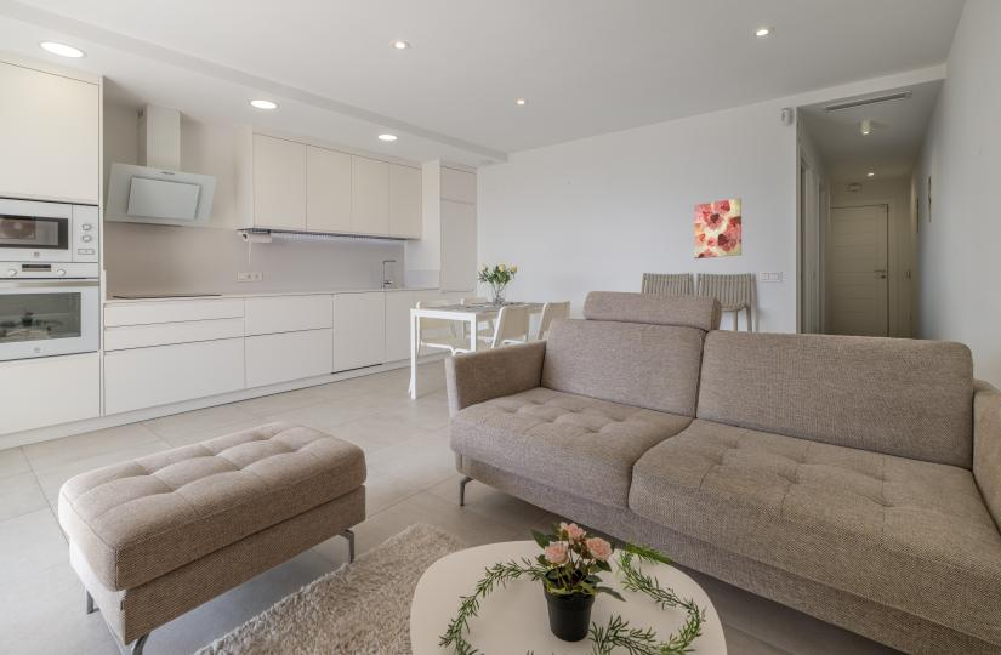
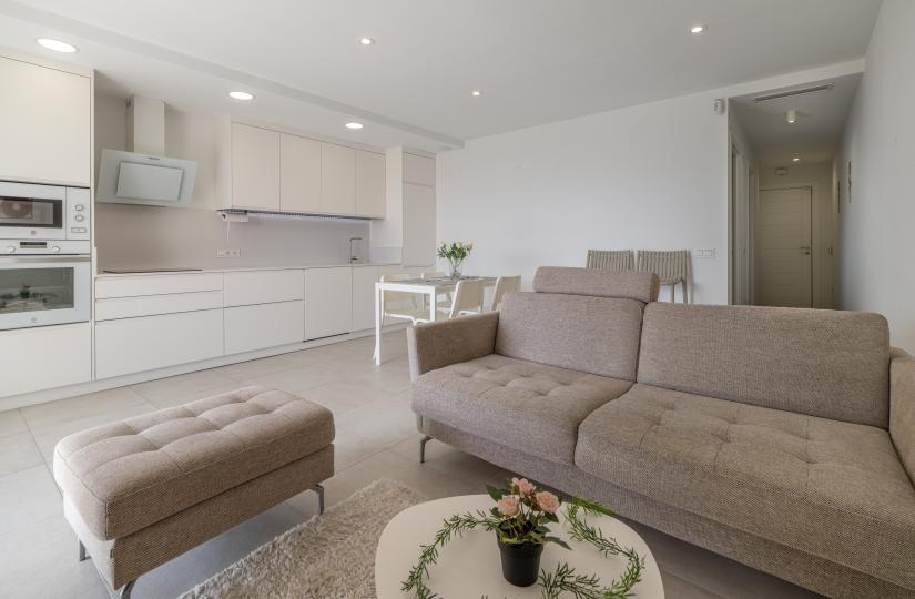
- wall art [694,198,743,260]
